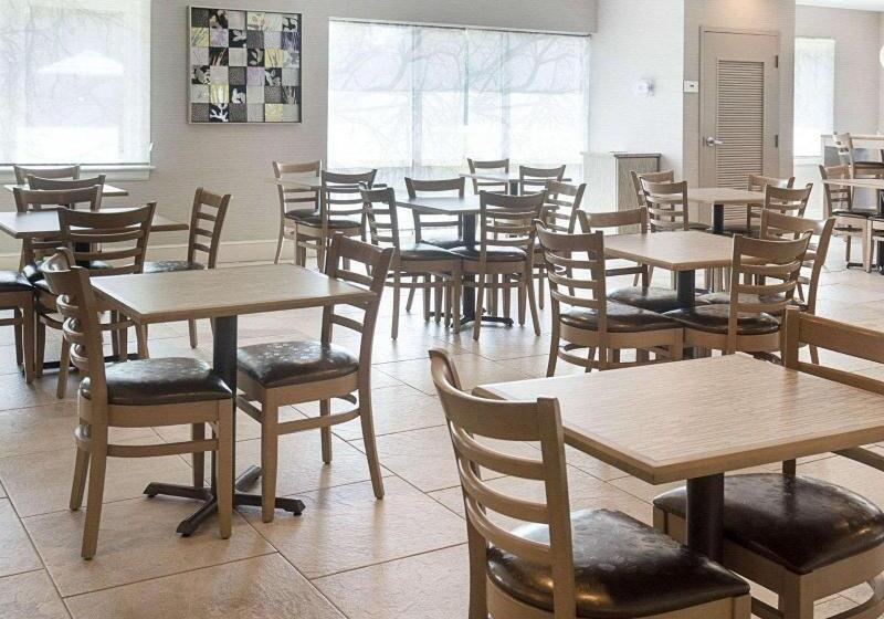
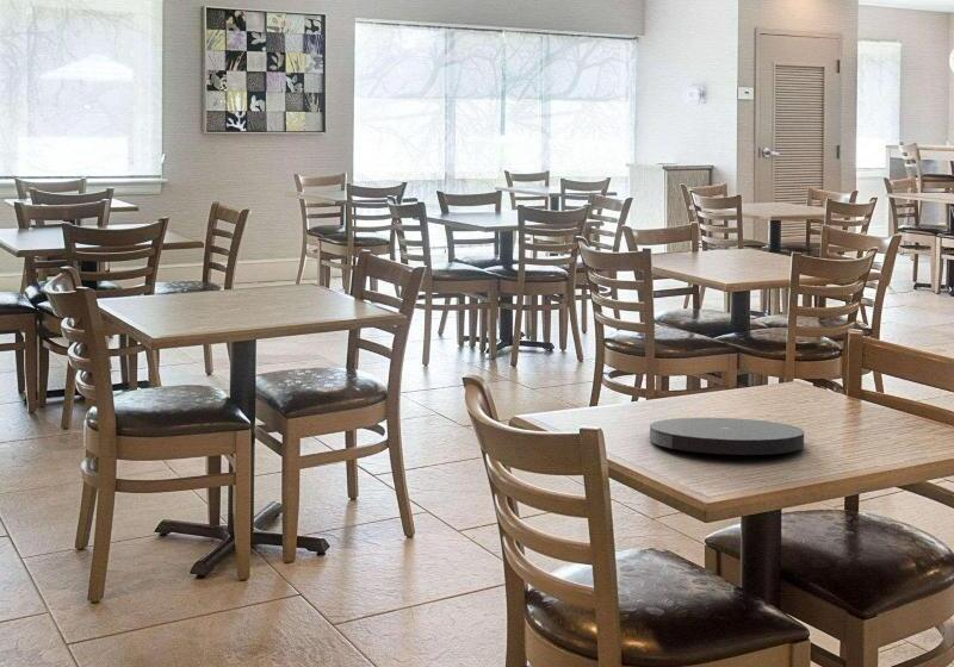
+ plate [649,417,806,456]
